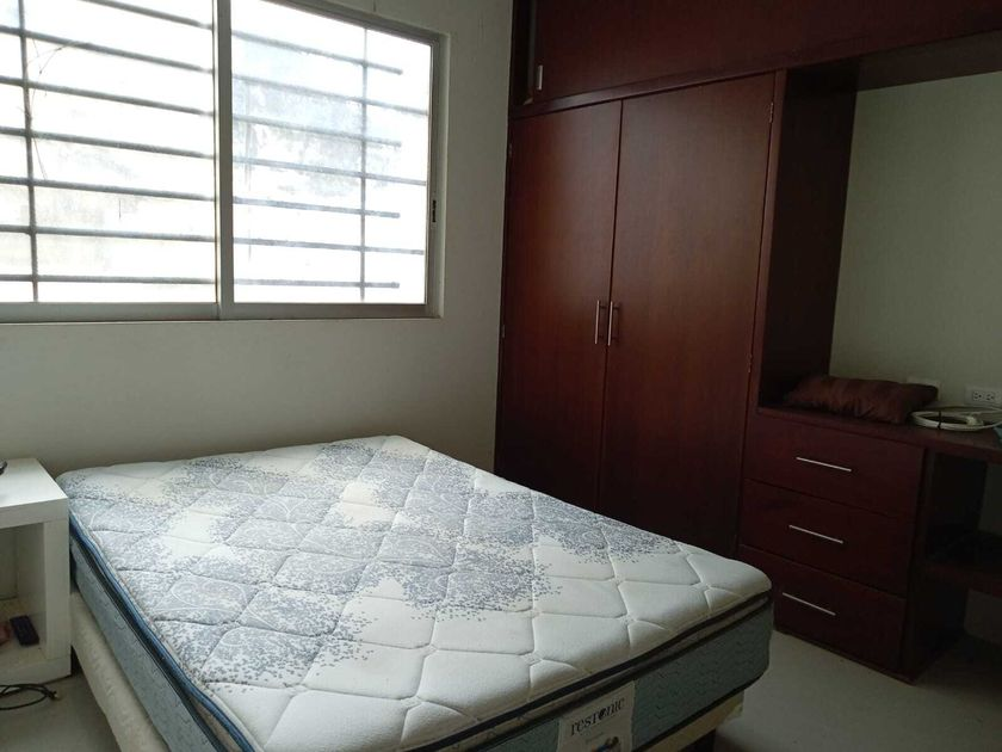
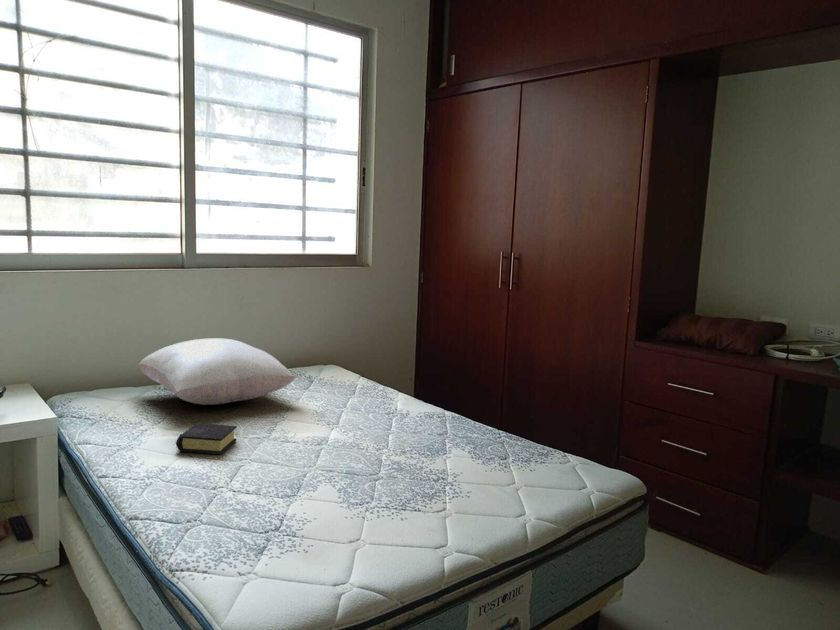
+ book [175,422,237,455]
+ pillow [137,337,297,406]
